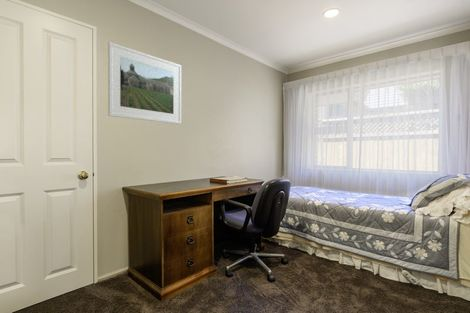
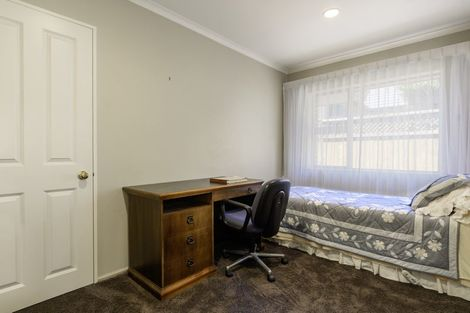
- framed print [107,41,182,125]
